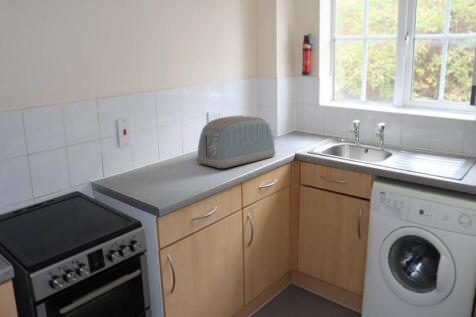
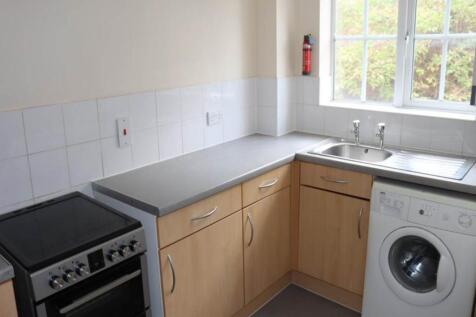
- toaster [196,115,277,169]
